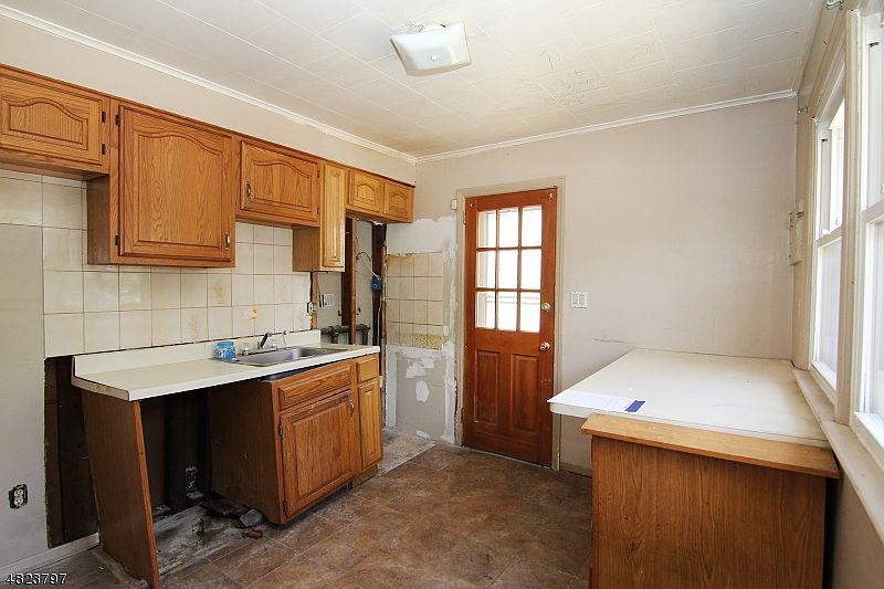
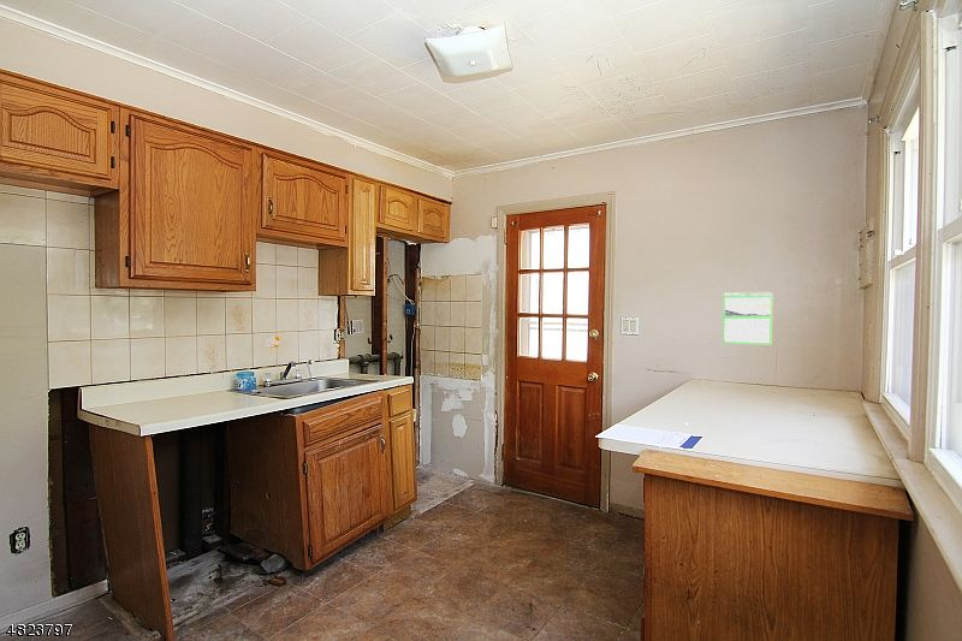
+ calendar [721,290,773,346]
